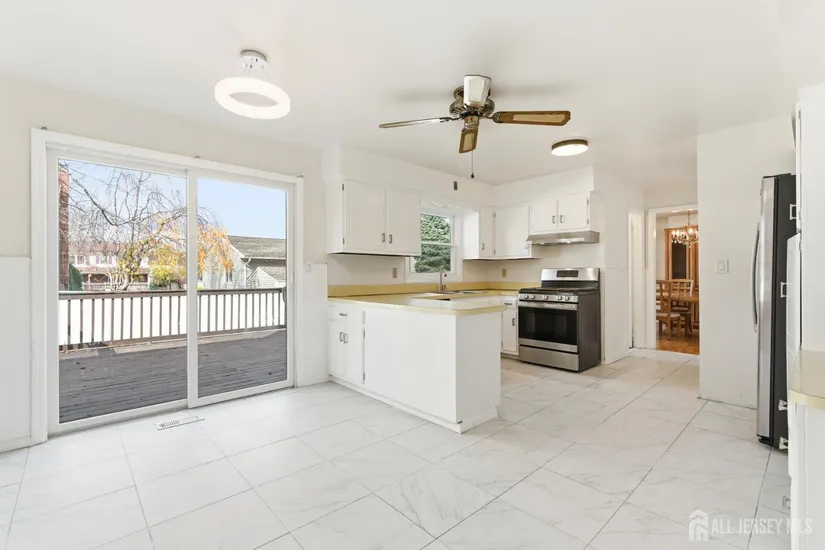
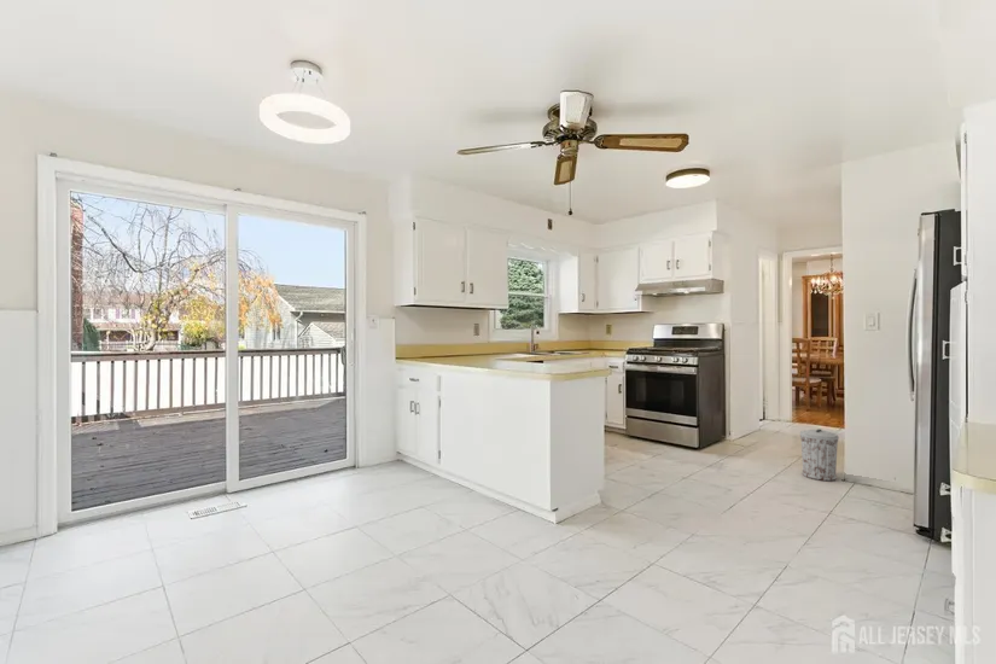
+ trash can [799,429,840,482]
